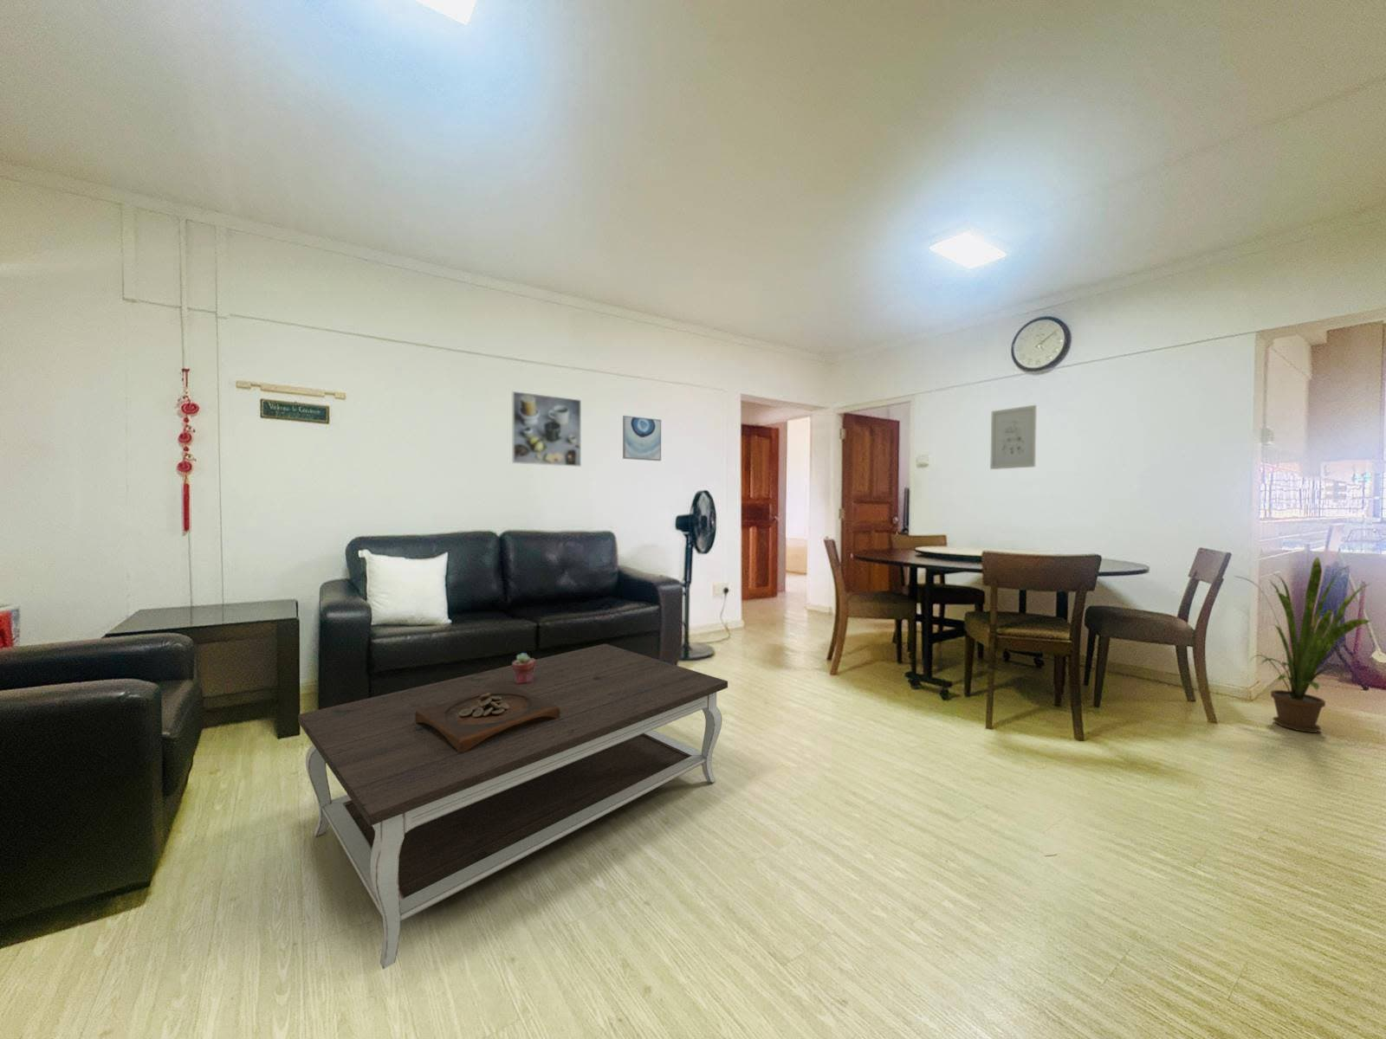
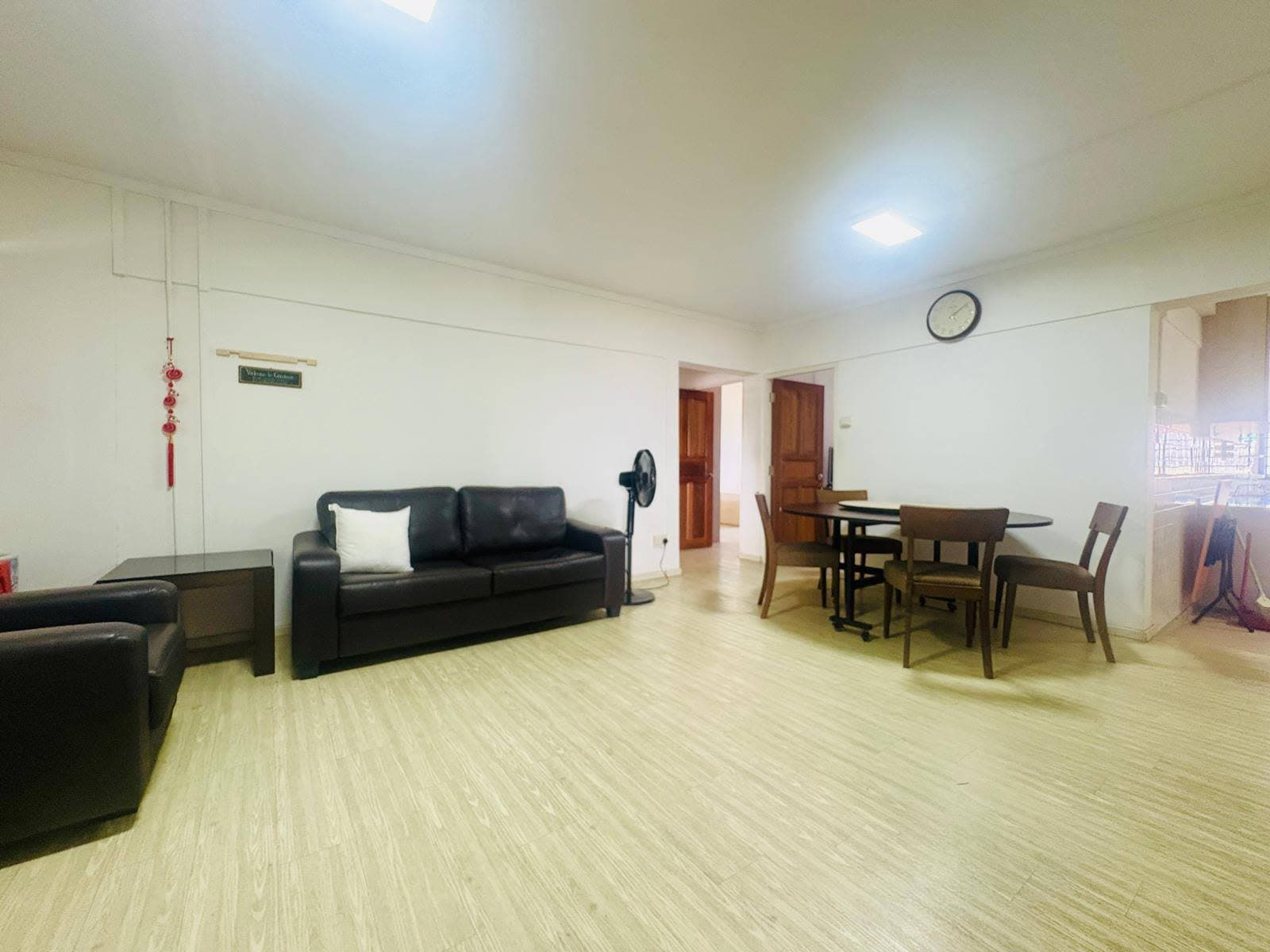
- potted succulent [511,652,536,684]
- house plant [1233,557,1372,733]
- wall art [989,404,1038,470]
- coffee table [297,643,729,970]
- wall art [622,415,661,462]
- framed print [511,391,582,467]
- wooden tray [415,685,560,753]
